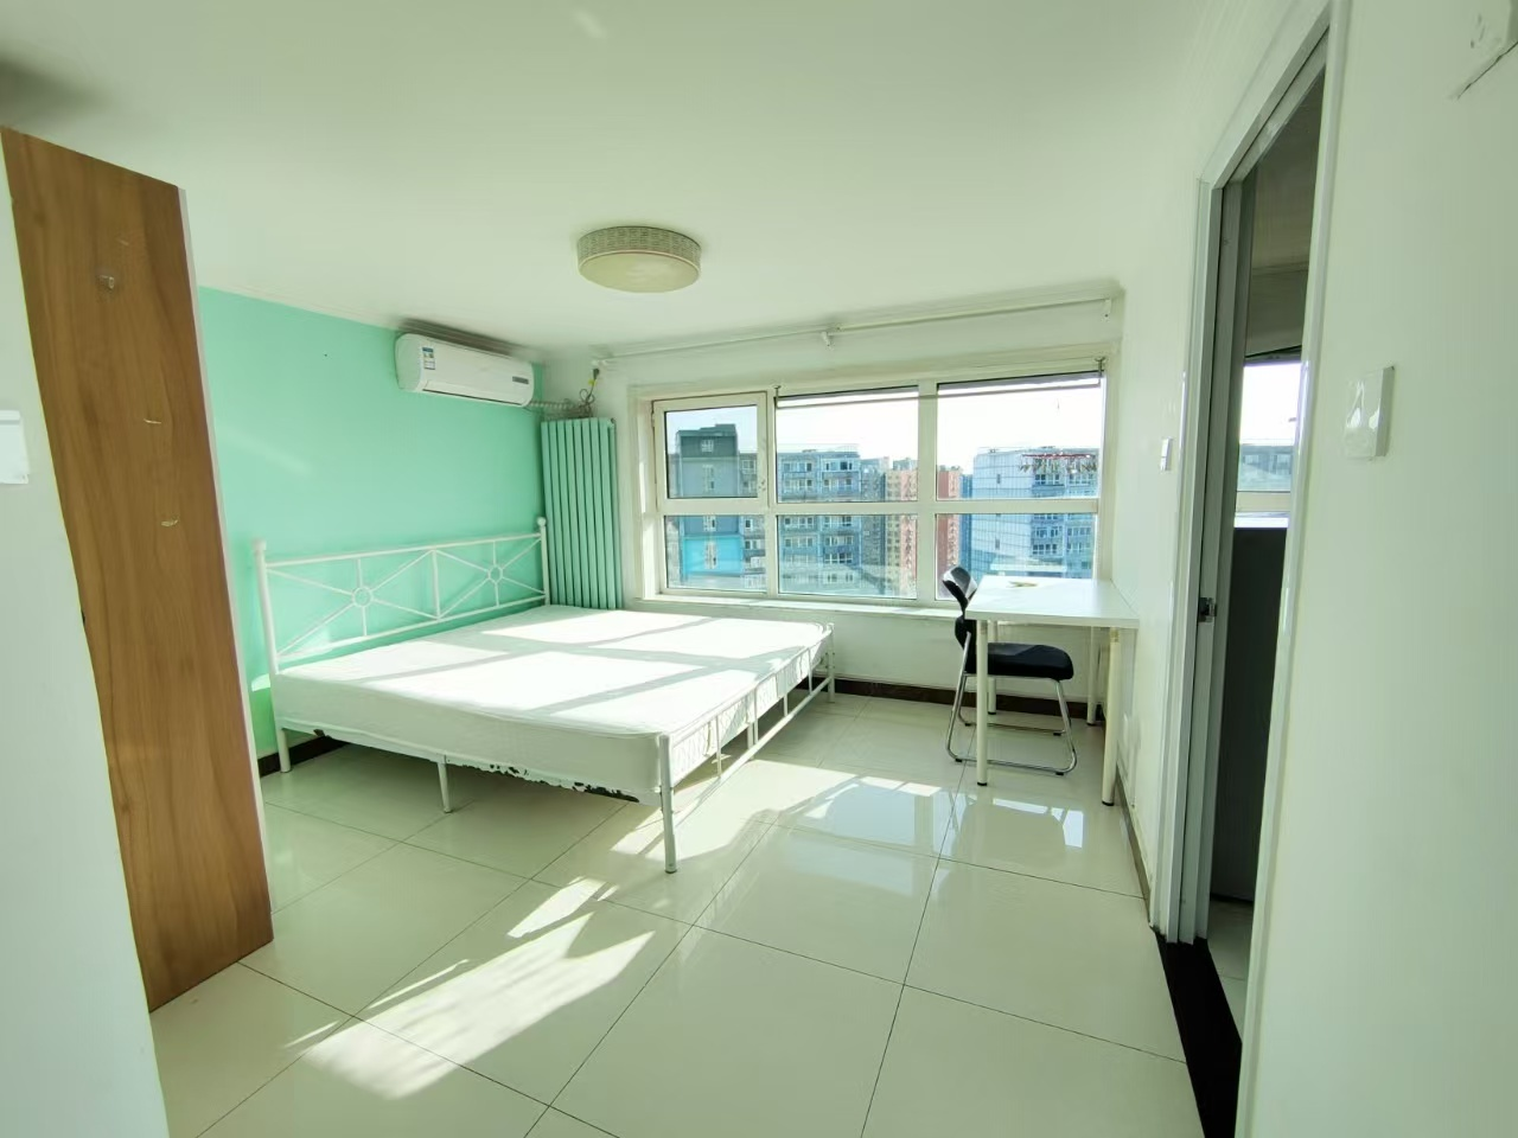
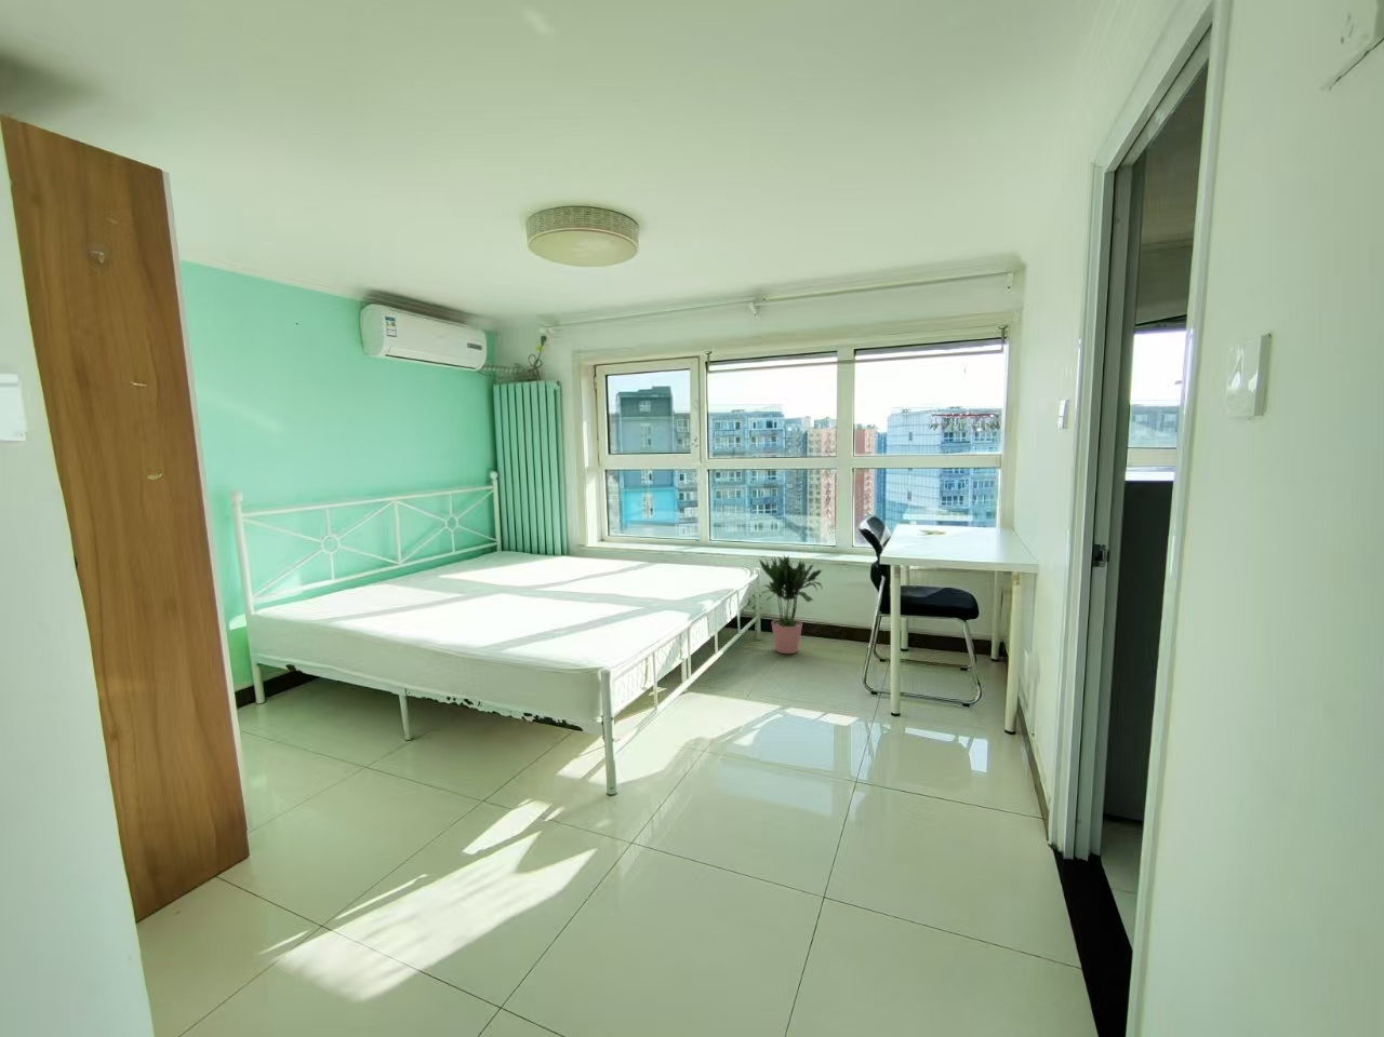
+ potted plant [758,553,825,655]
